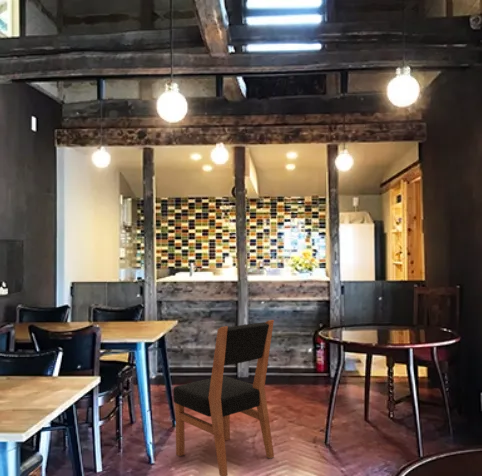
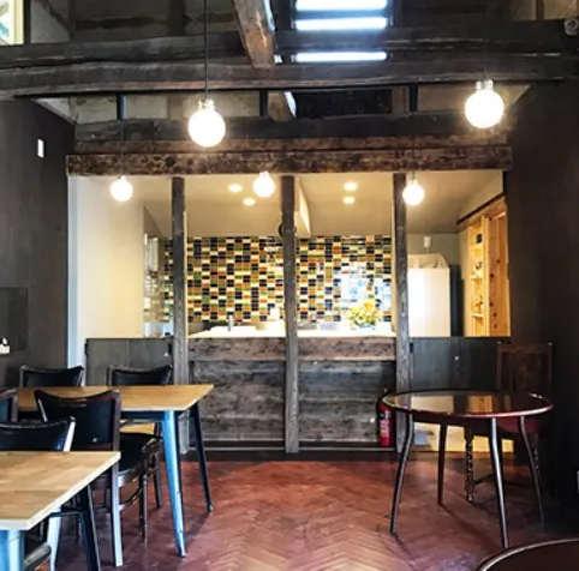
- dining chair [173,319,275,476]
